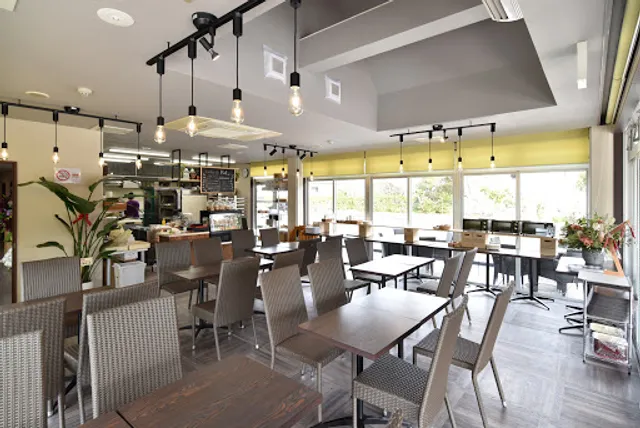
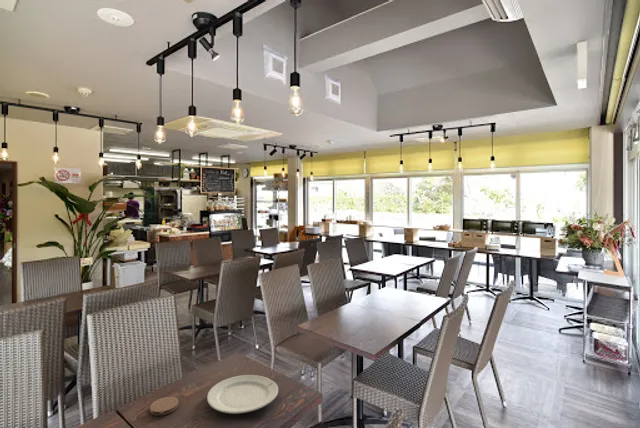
+ coaster [149,396,179,416]
+ chinaware [206,374,279,415]
